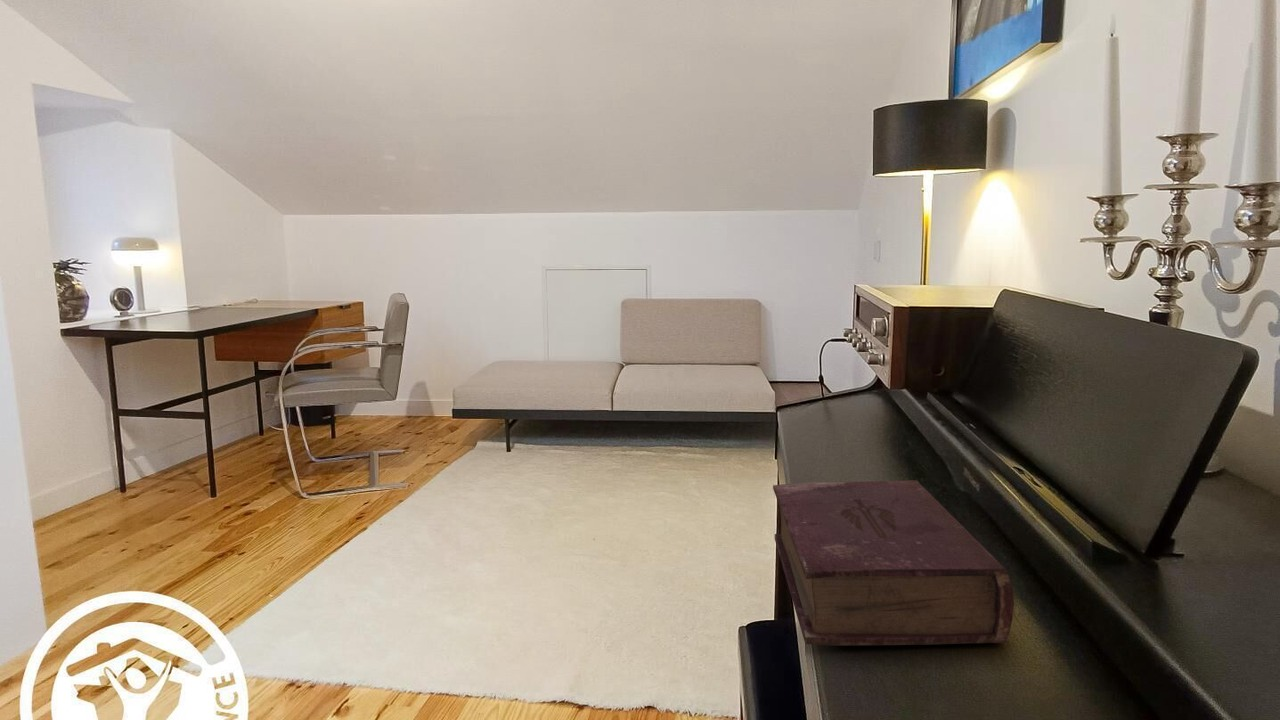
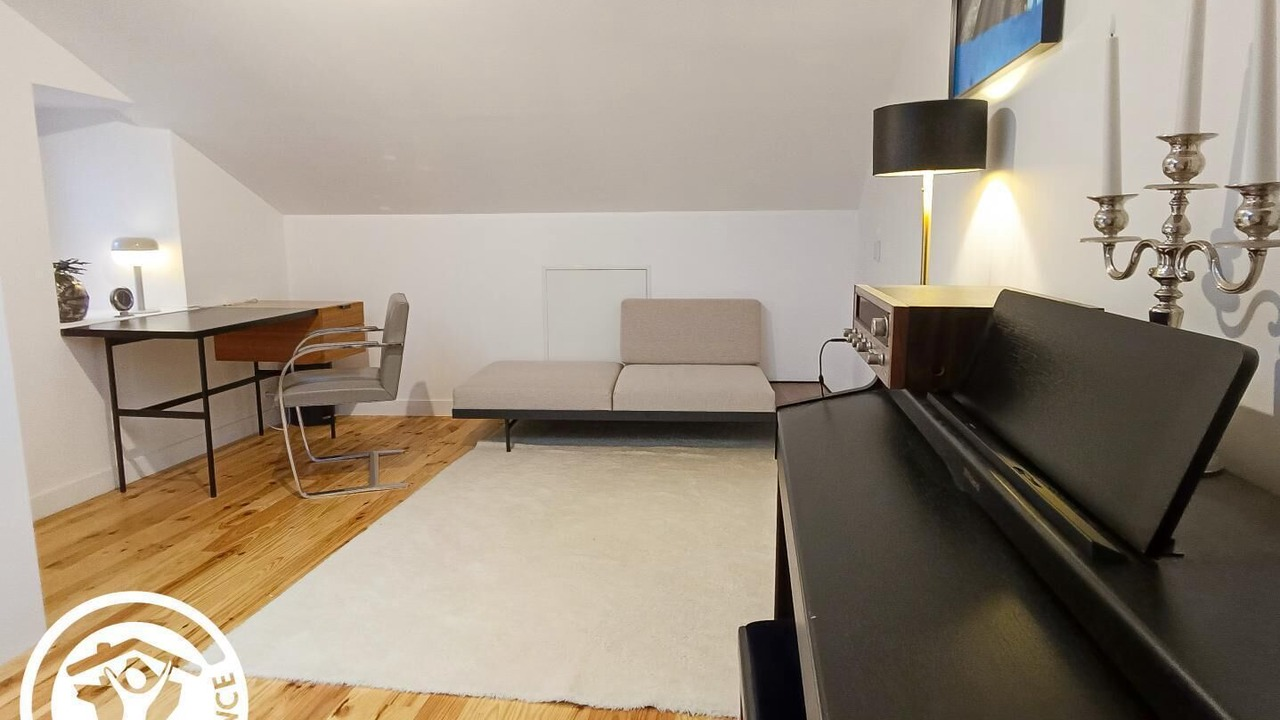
- book [772,479,1015,647]
